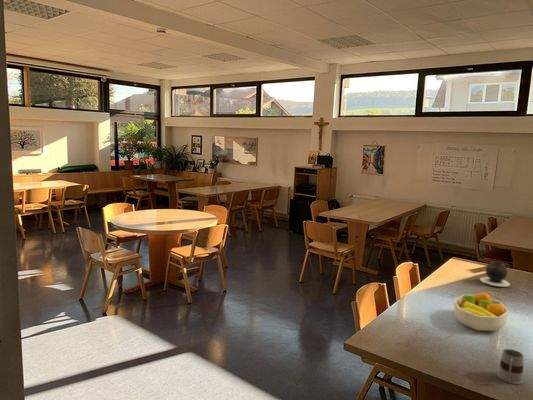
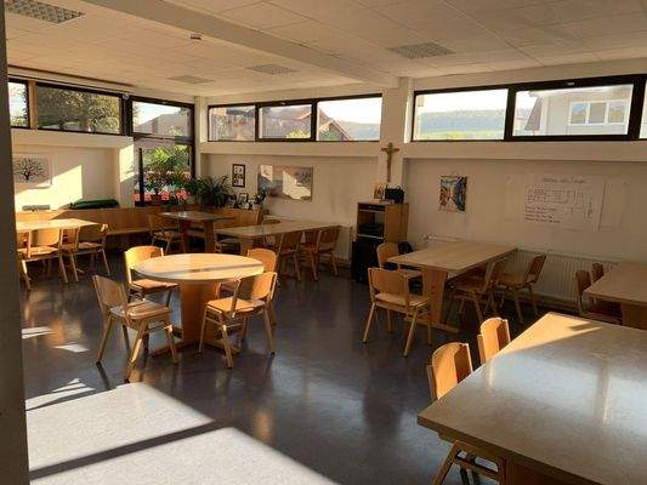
- fruit bowl [453,291,510,332]
- mug [496,348,524,385]
- vase [479,261,511,288]
